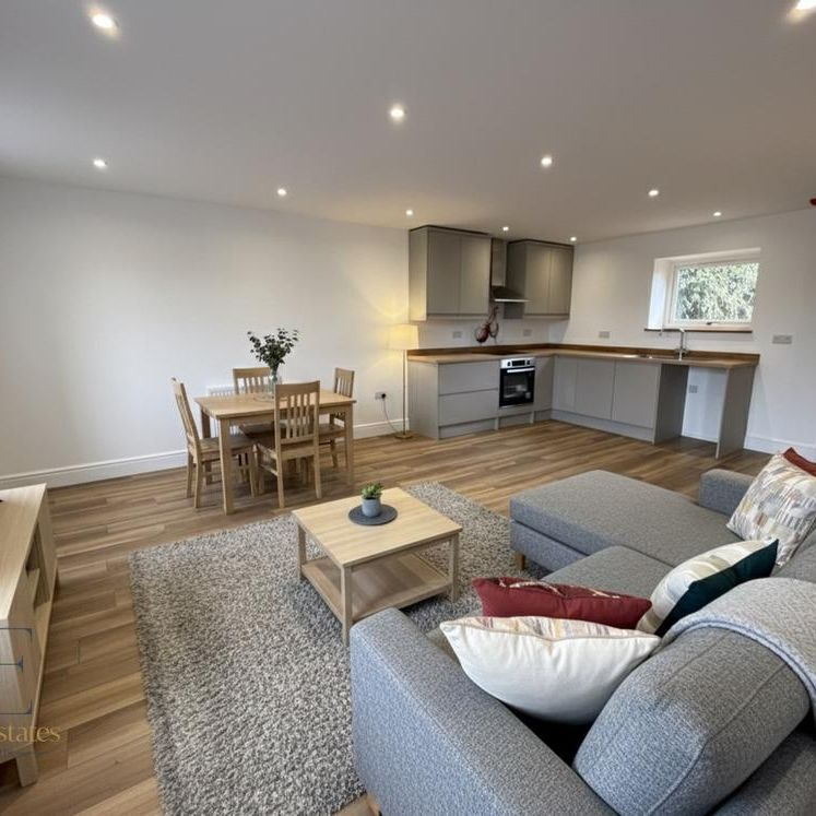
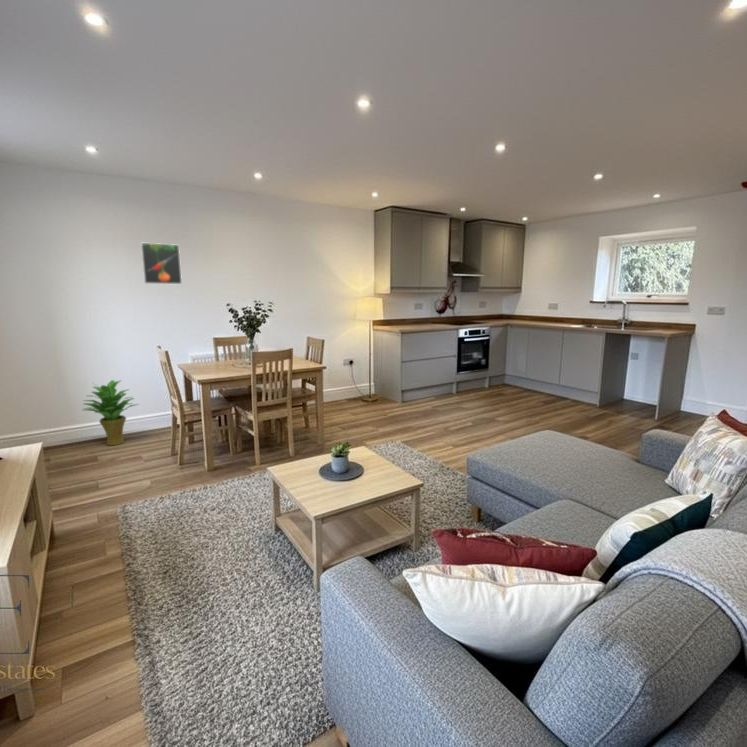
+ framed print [140,242,183,285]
+ potted plant [81,379,140,446]
